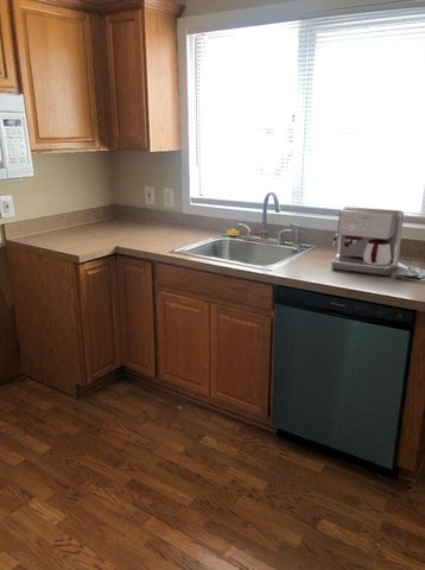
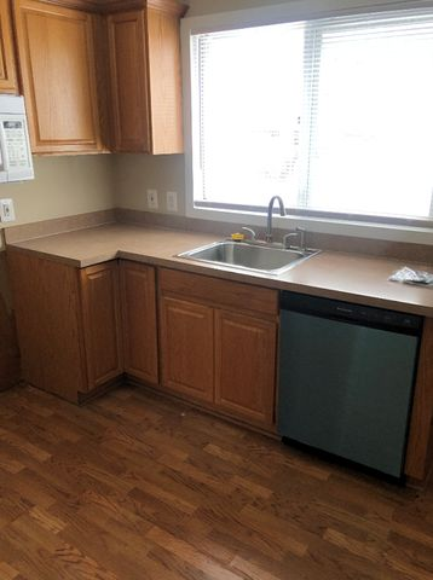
- coffee maker [330,205,405,277]
